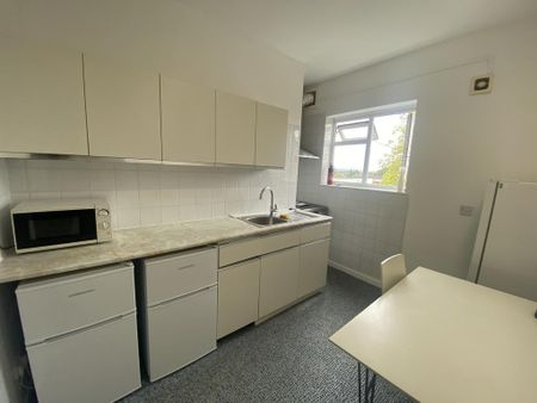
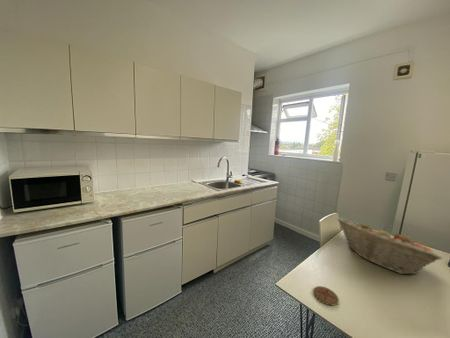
+ coaster [312,285,340,306]
+ fruit basket [337,217,443,275]
